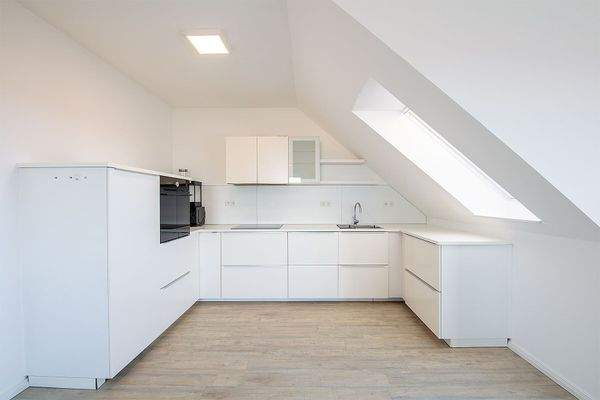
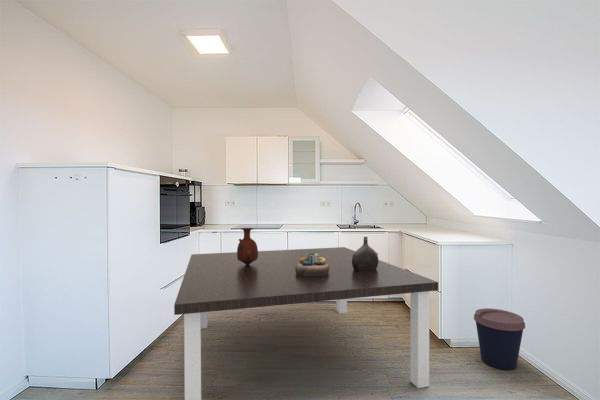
+ coffee cup [473,307,526,371]
+ decorative bowl [295,253,329,277]
+ dining table [173,246,439,400]
+ vase [236,227,259,265]
+ water jug [352,235,379,271]
